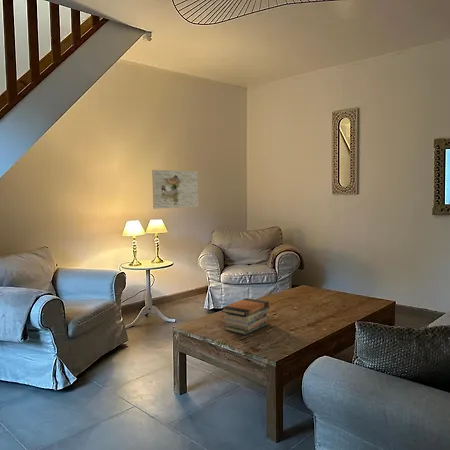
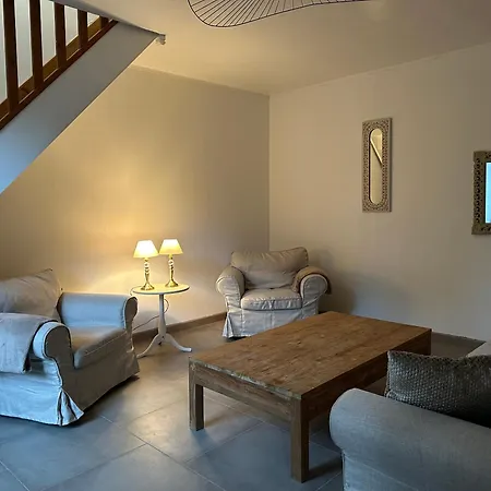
- book stack [221,297,271,336]
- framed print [151,169,199,210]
